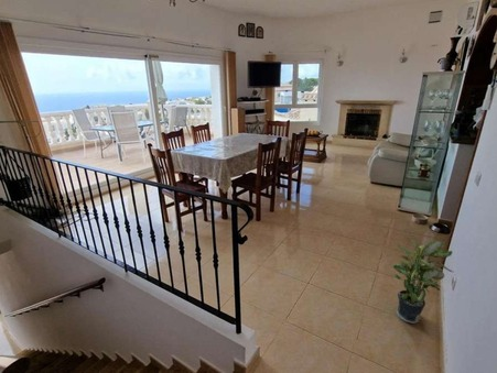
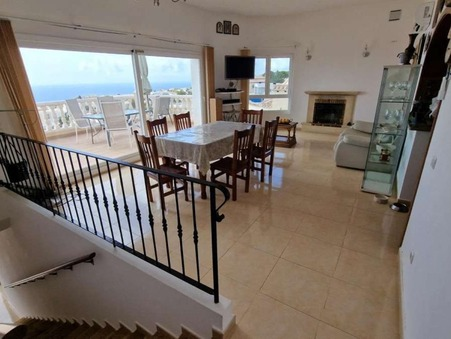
- potted plant [391,237,453,325]
